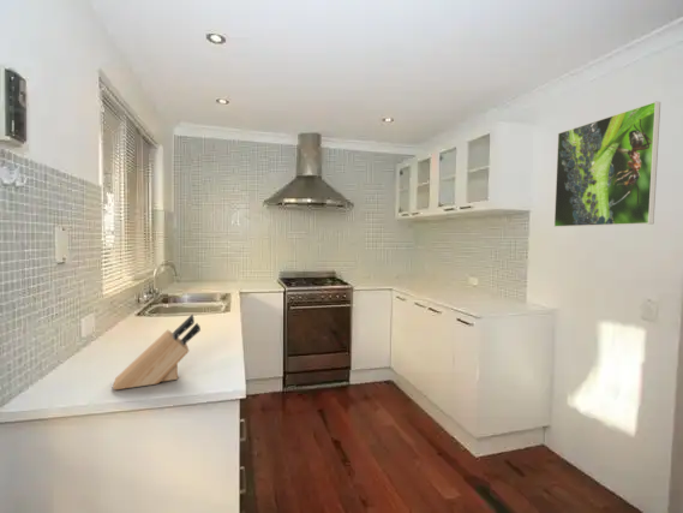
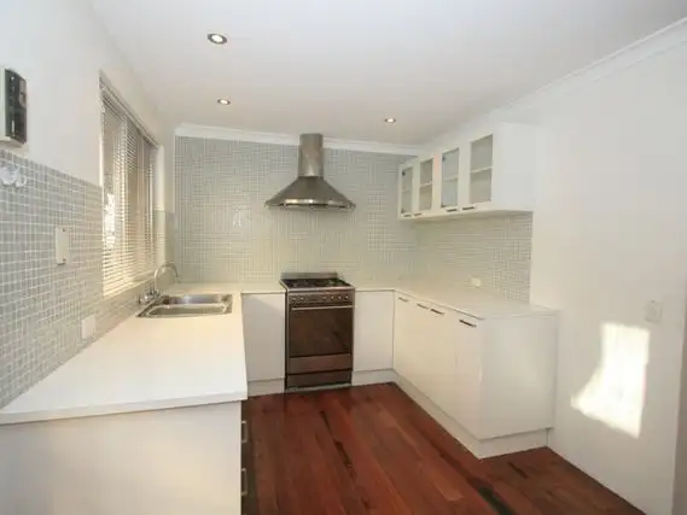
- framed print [553,100,661,228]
- knife block [112,314,202,390]
